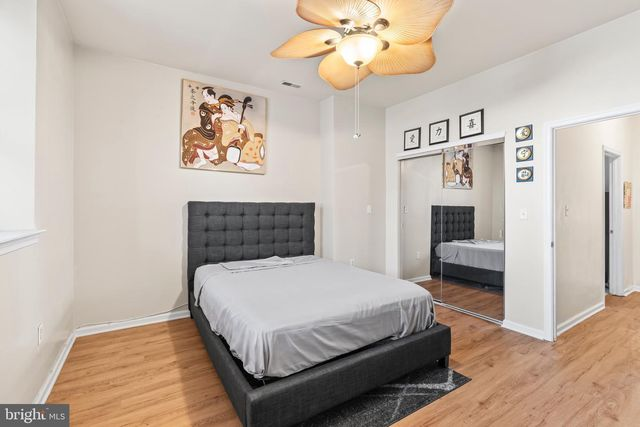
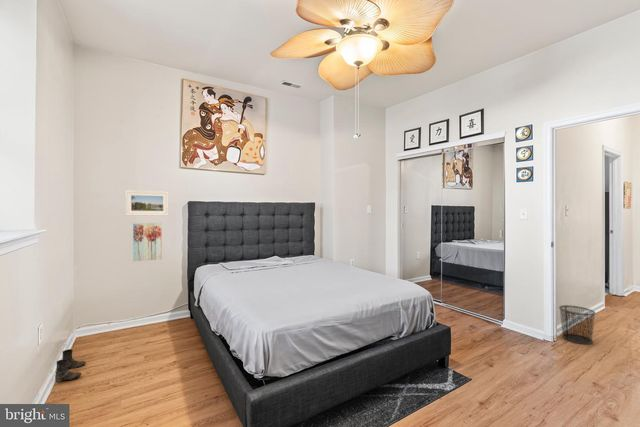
+ wall art [132,222,162,262]
+ boots [54,348,87,383]
+ waste bin [558,304,597,345]
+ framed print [124,189,169,217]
